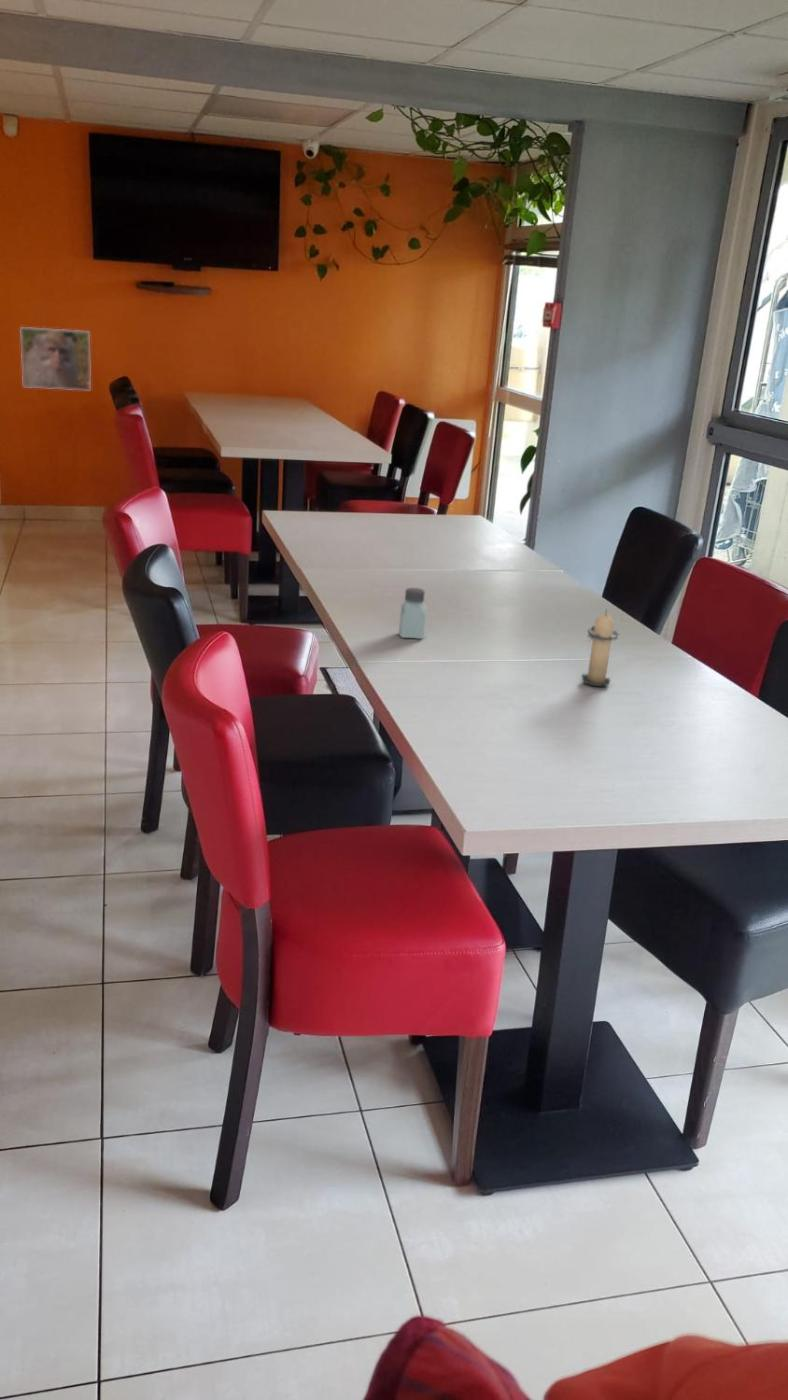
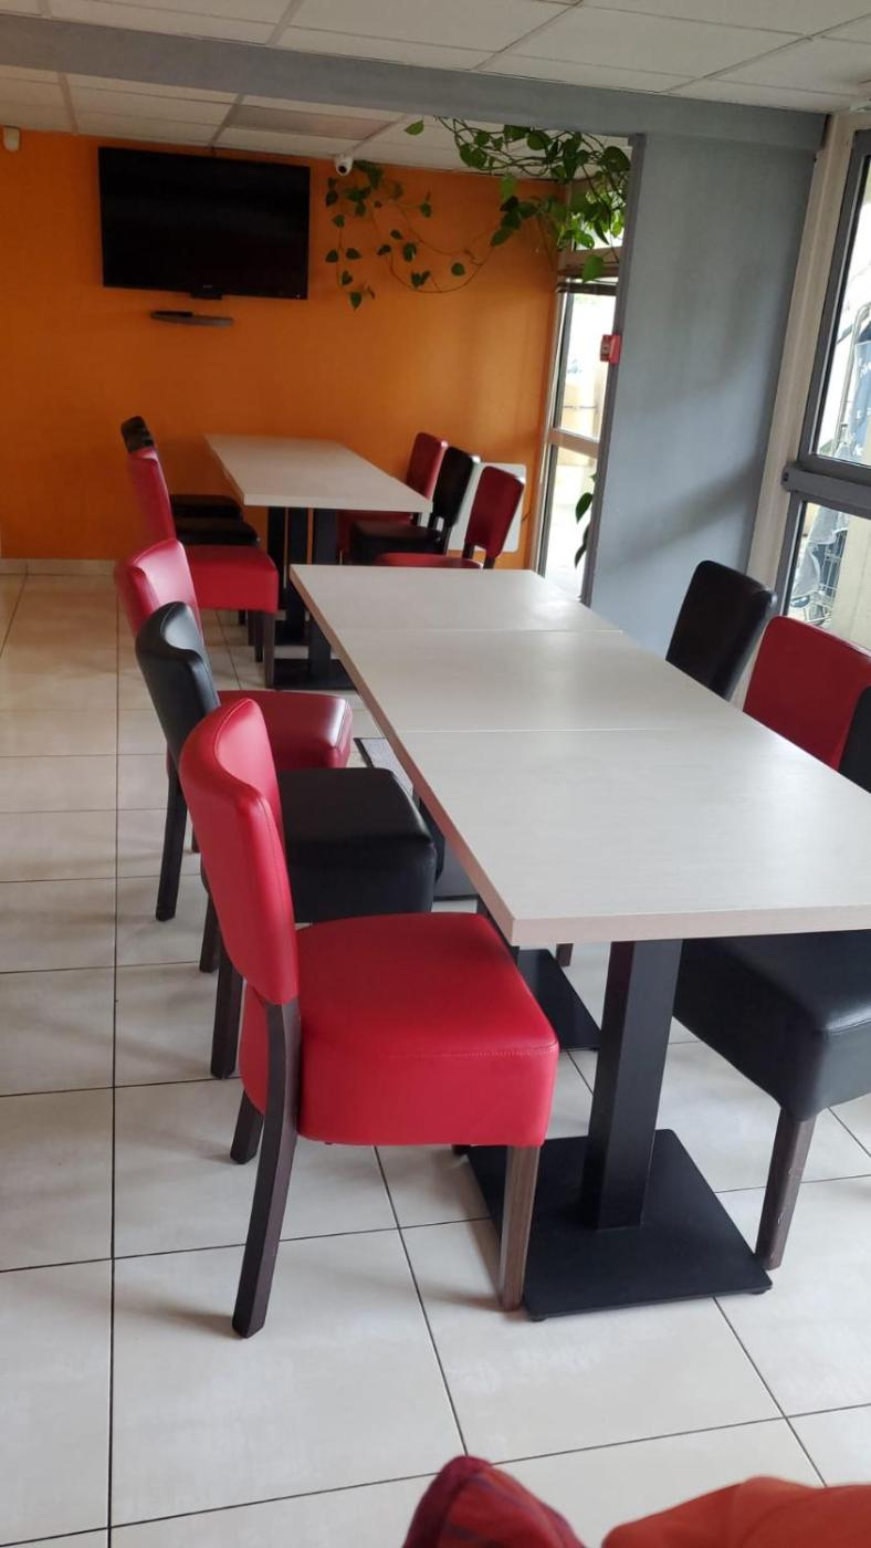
- candle [580,608,619,687]
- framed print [19,326,92,391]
- saltshaker [398,587,428,640]
